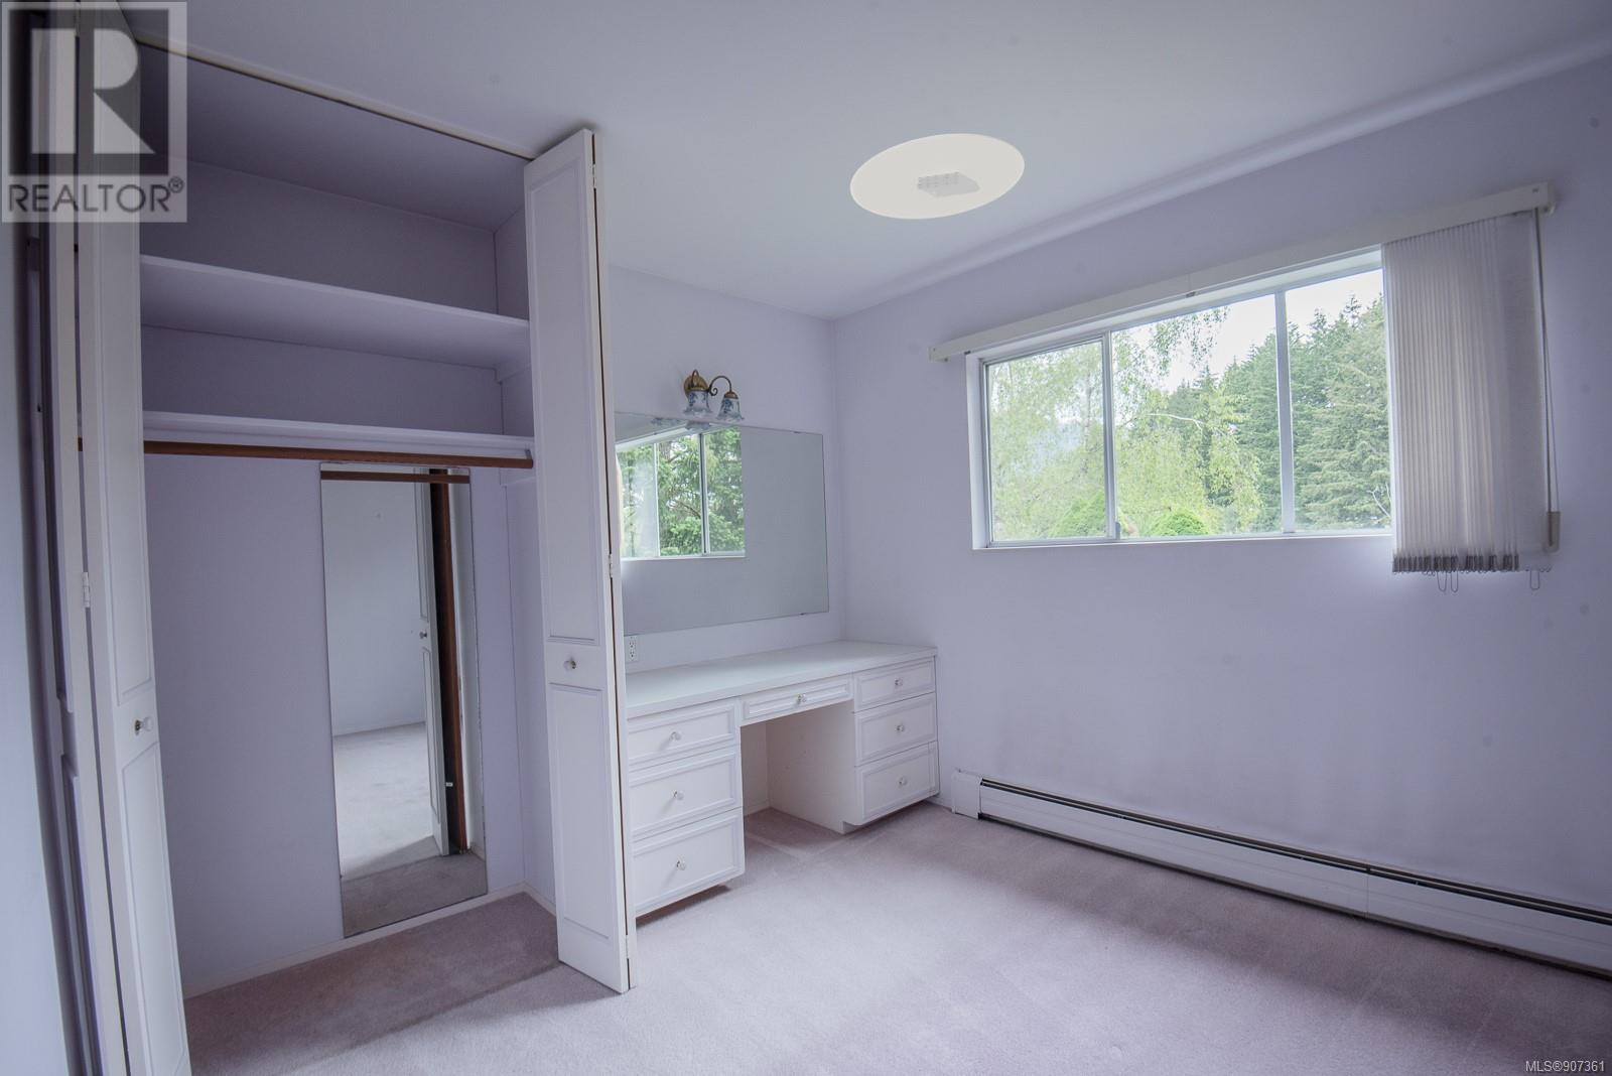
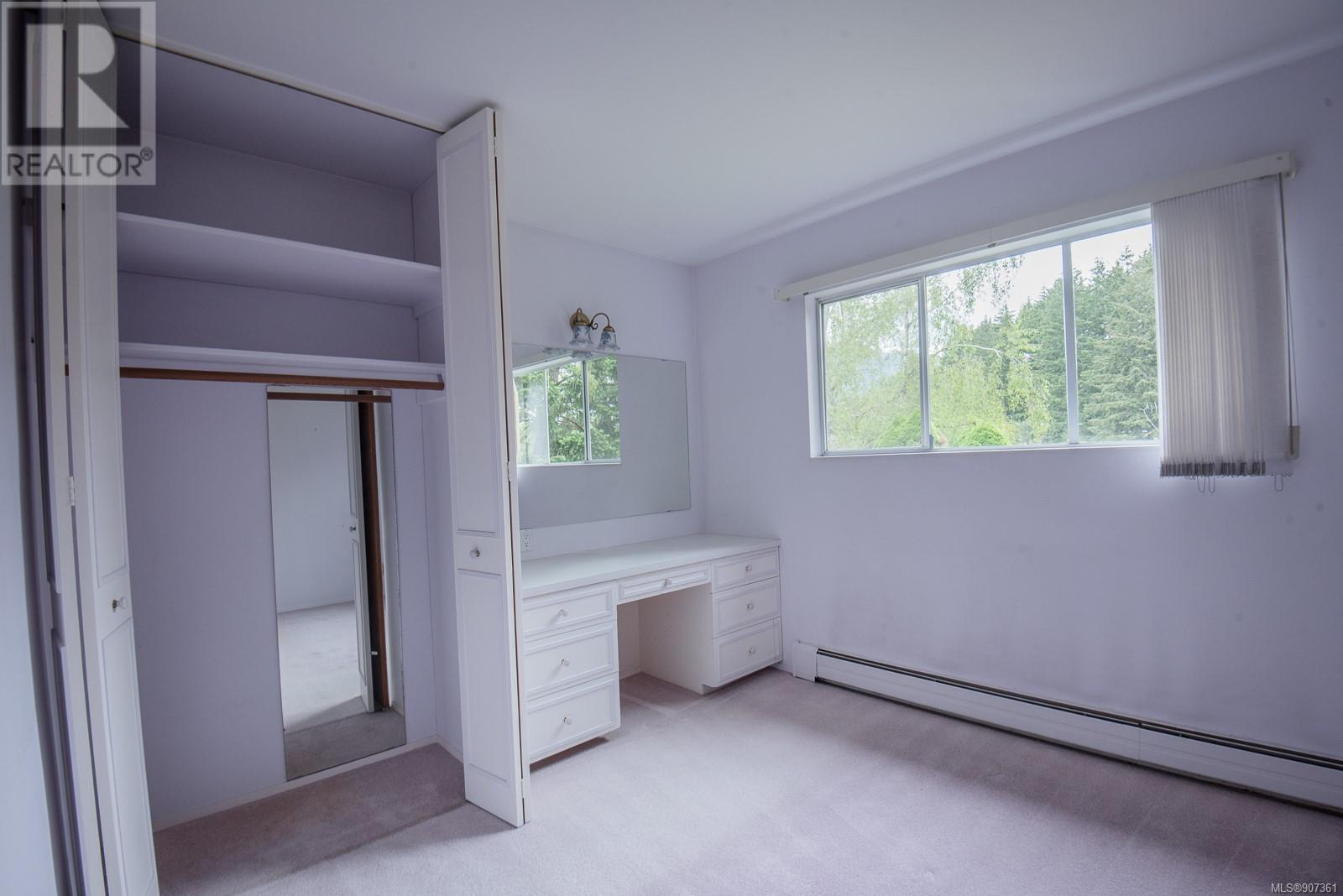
- ceiling light [850,133,1025,221]
